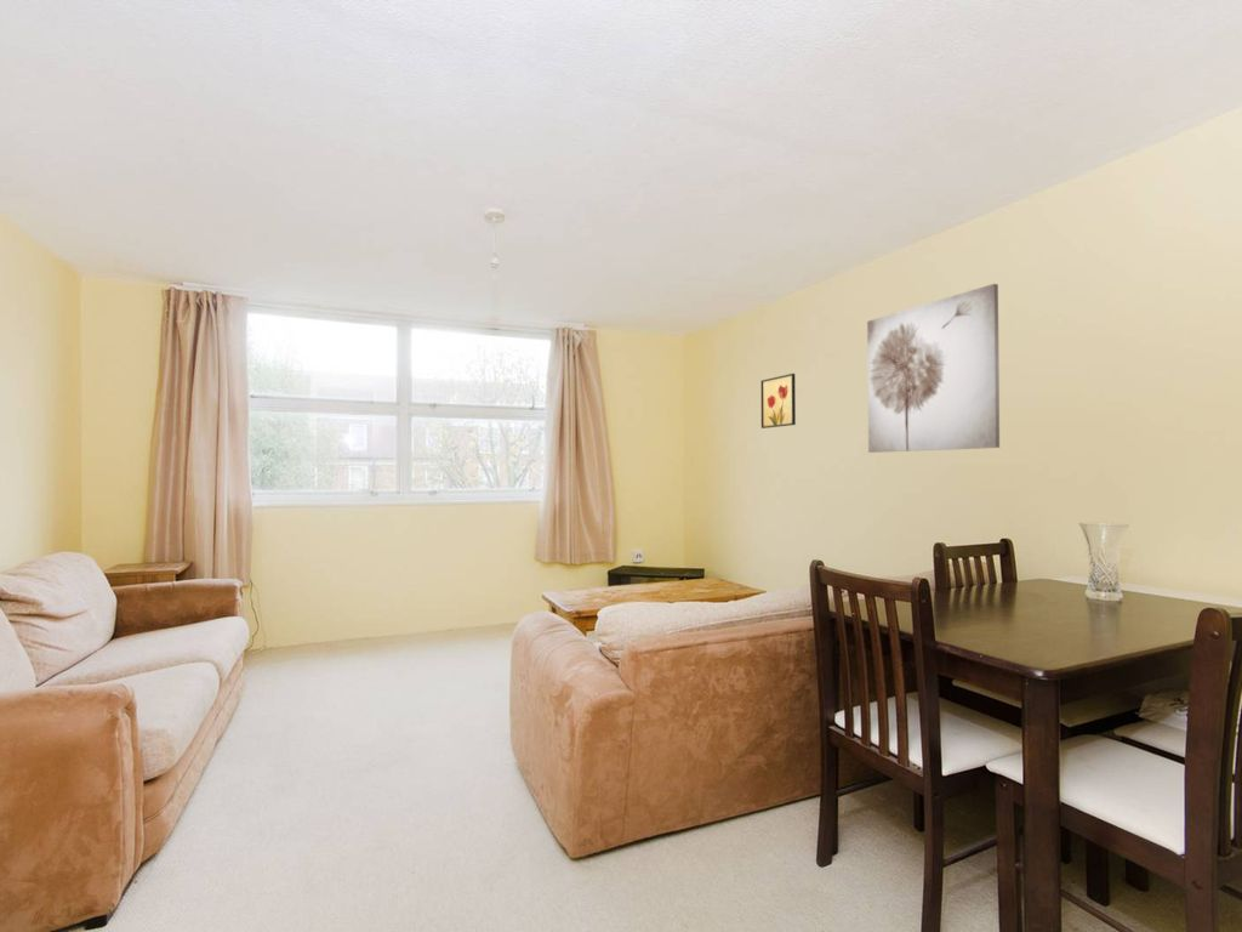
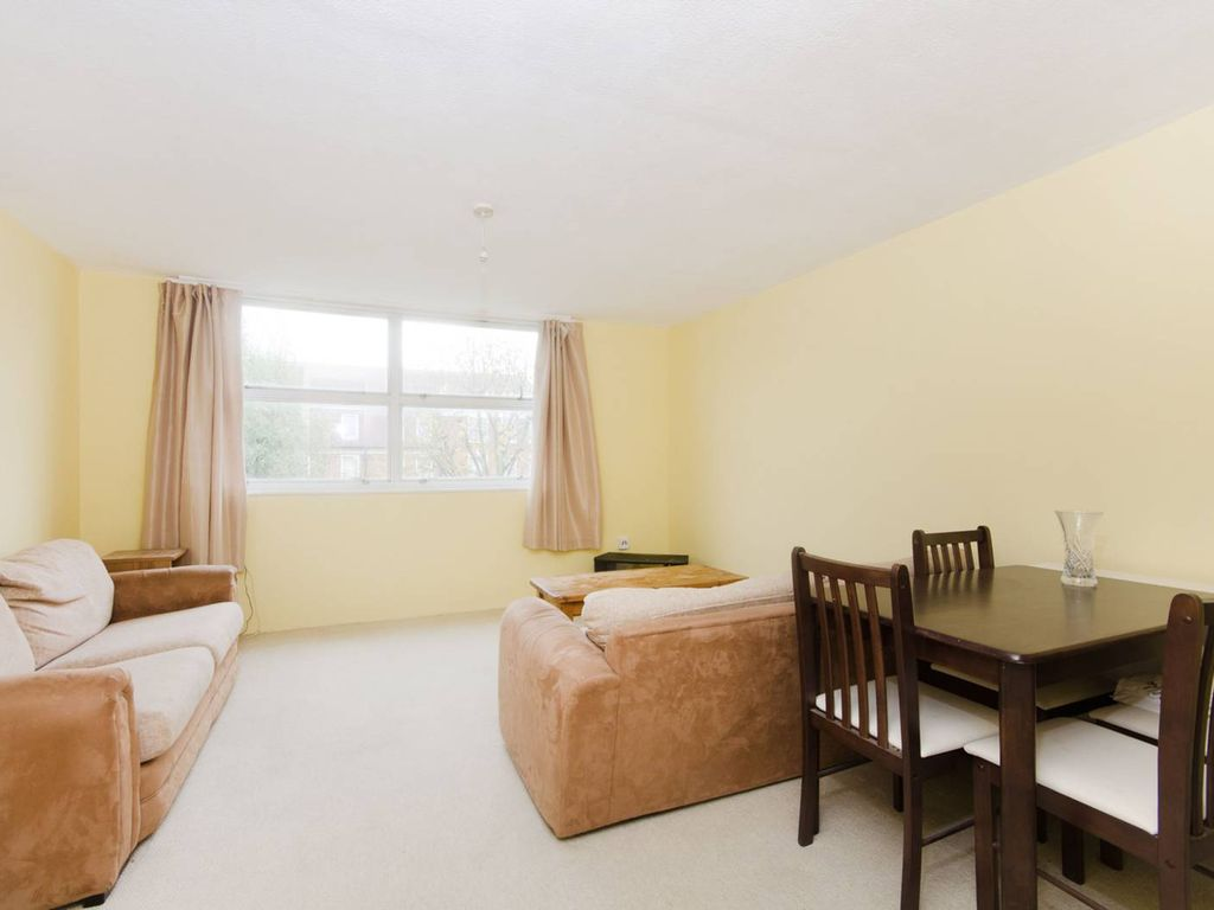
- wall art [866,283,1001,454]
- wall art [759,373,797,430]
